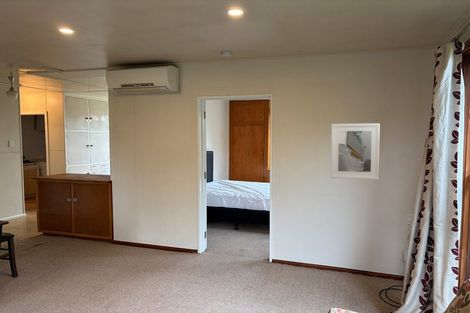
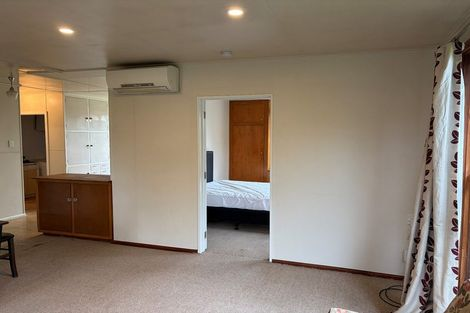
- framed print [330,123,381,181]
